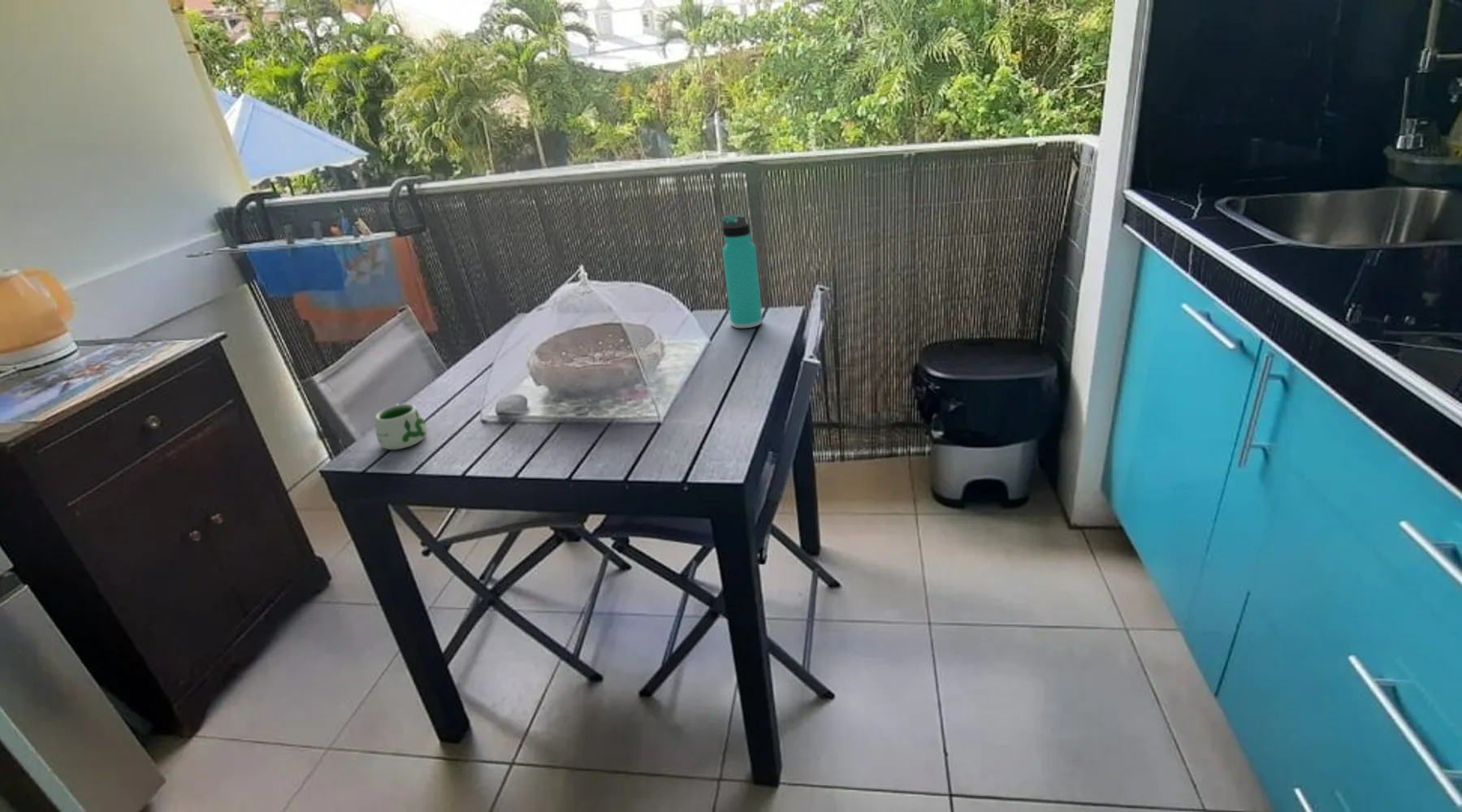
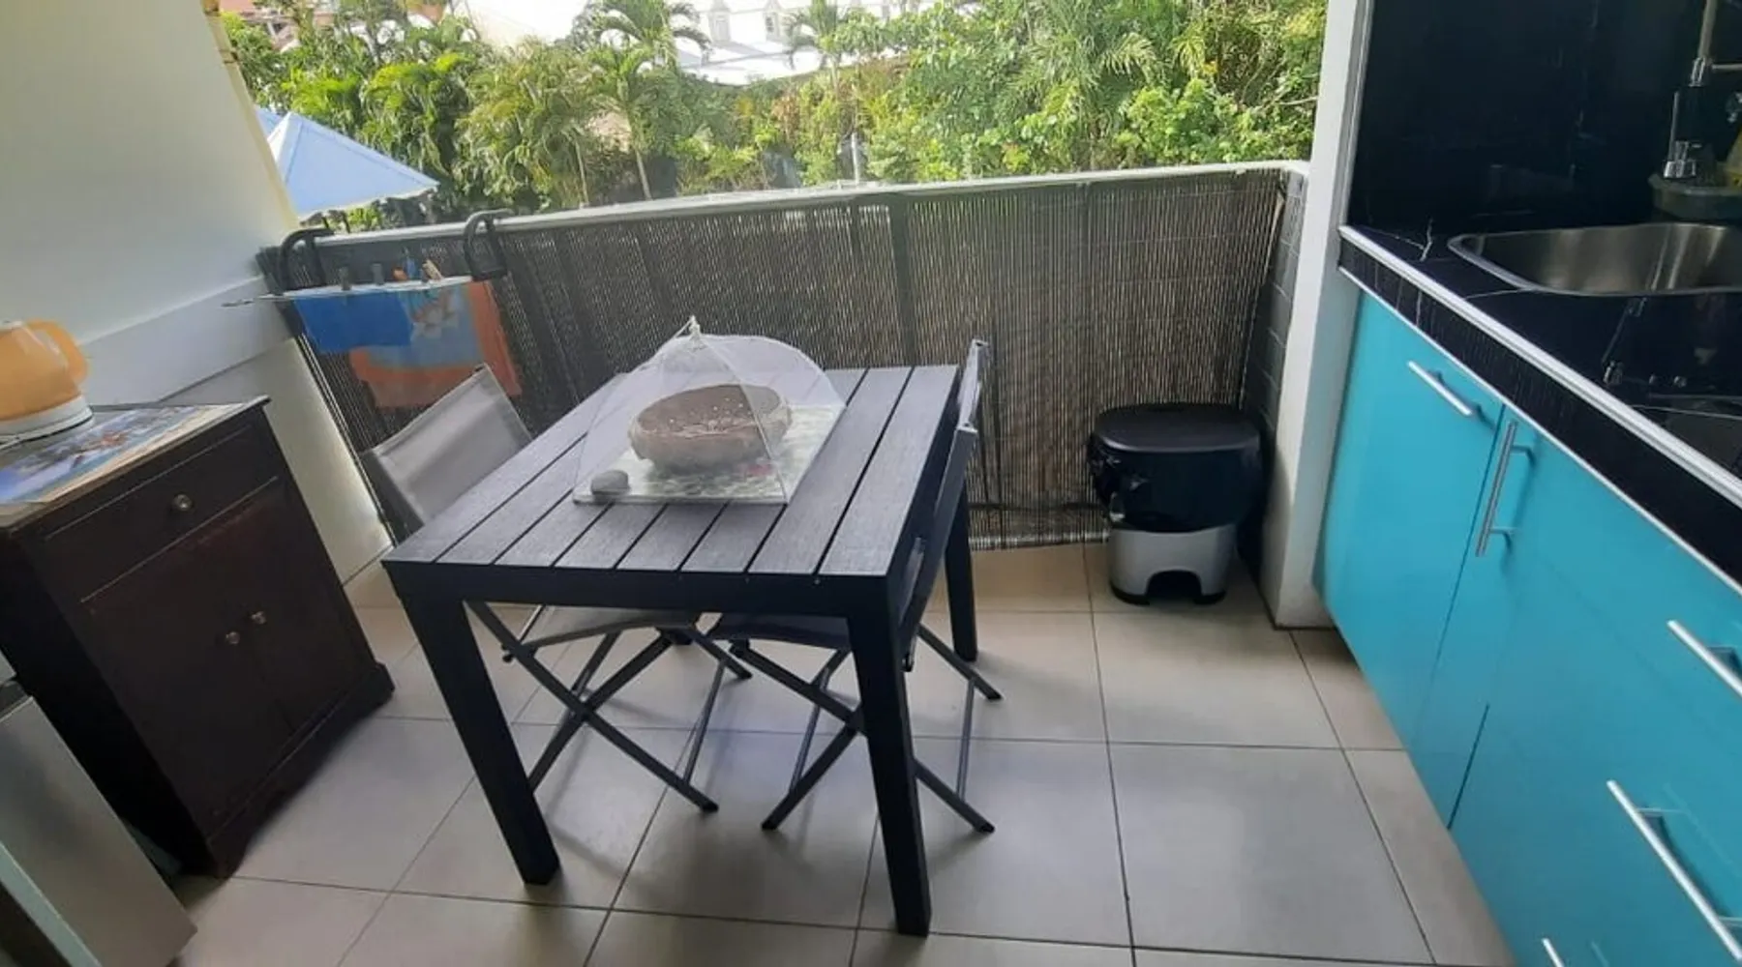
- mug [374,403,428,451]
- thermos bottle [721,214,763,329]
